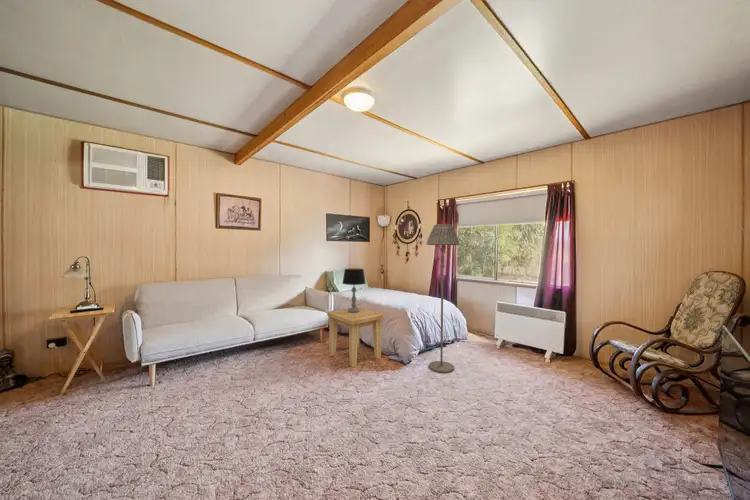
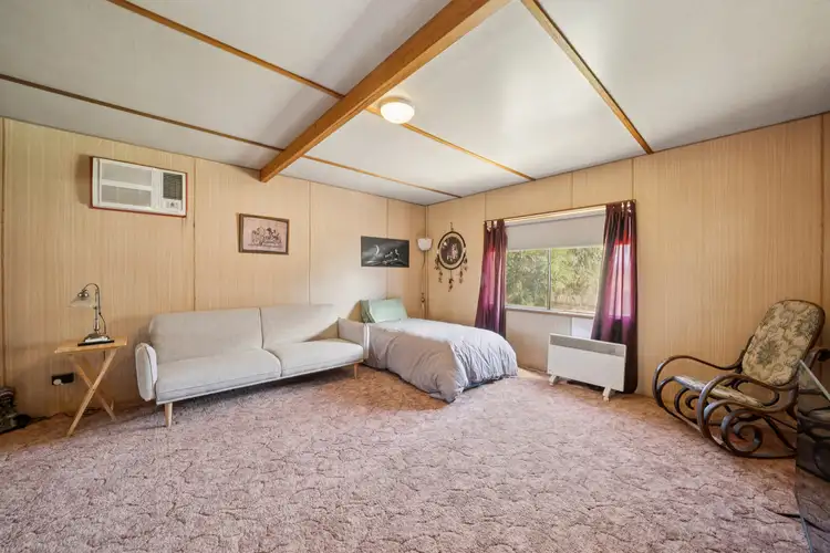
- table lamp [341,268,367,313]
- floor lamp [426,223,460,374]
- side table [326,306,385,368]
